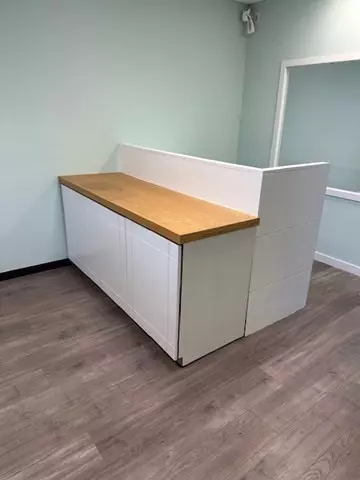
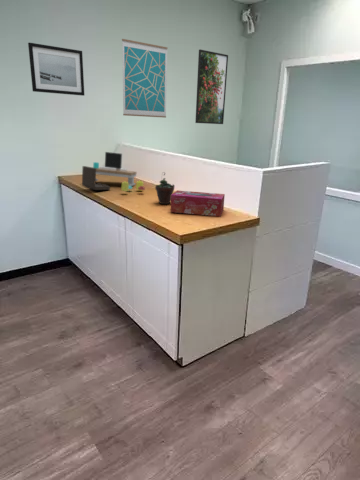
+ succulent plant [154,171,175,205]
+ desk organizer [81,151,146,192]
+ wall art [121,38,169,119]
+ tissue box [170,189,226,217]
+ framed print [194,48,229,125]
+ wall art [27,42,85,97]
